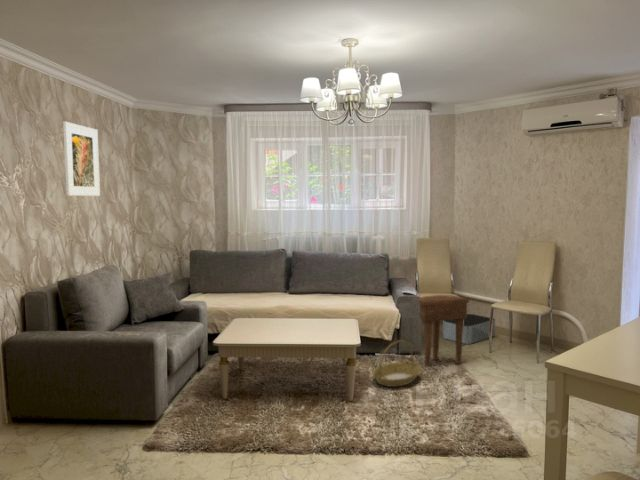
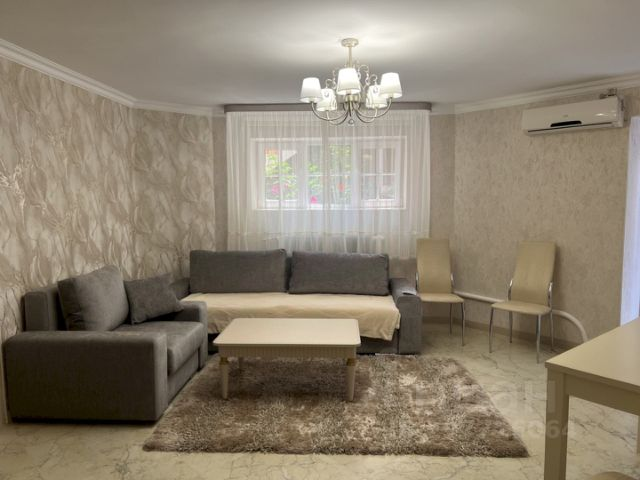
- storage bin [442,313,496,345]
- side table [417,294,470,368]
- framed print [62,121,101,197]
- basket [371,339,421,388]
